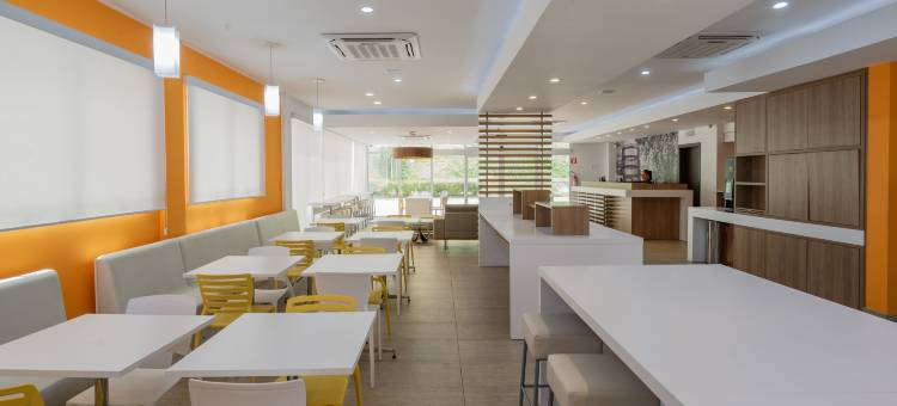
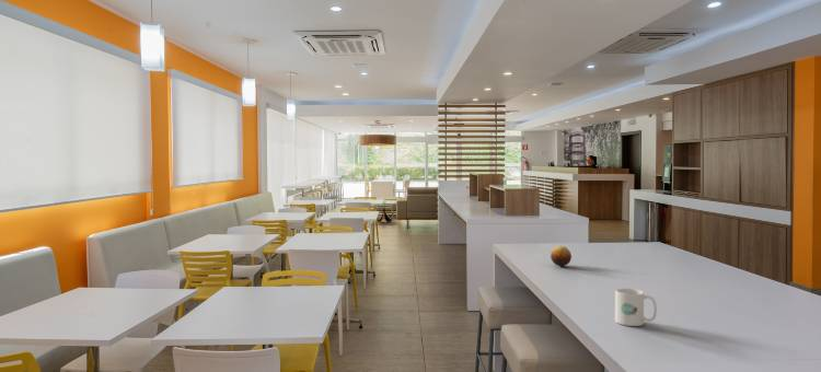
+ mug [614,287,658,327]
+ fruit [550,245,573,267]
